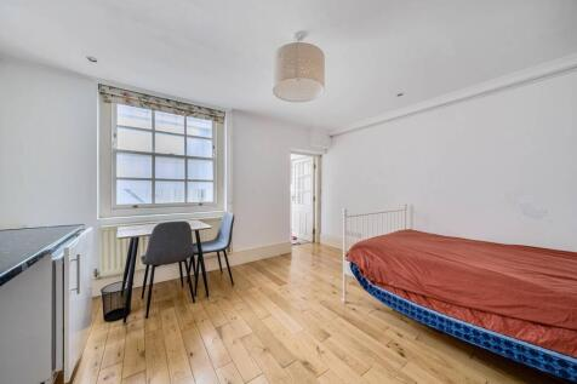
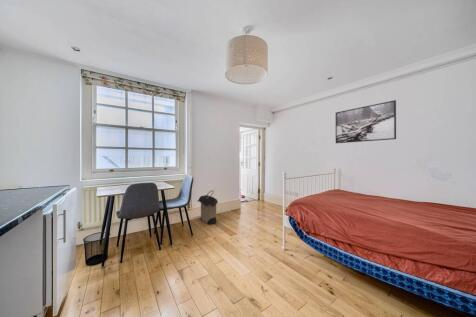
+ laundry hamper [197,189,219,225]
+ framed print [335,99,397,144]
